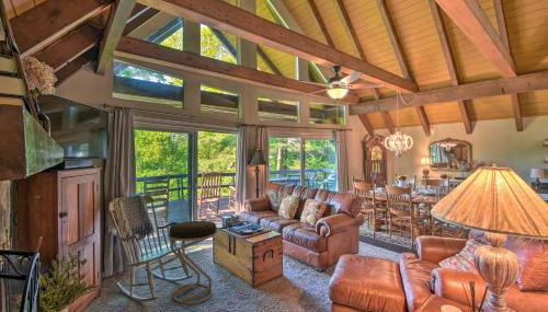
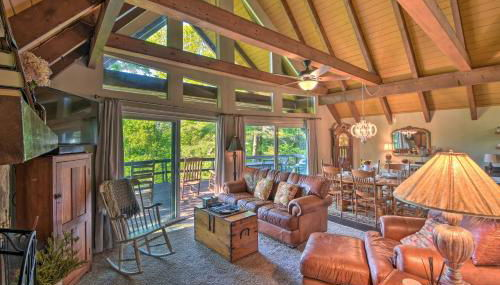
- stool [168,220,218,305]
